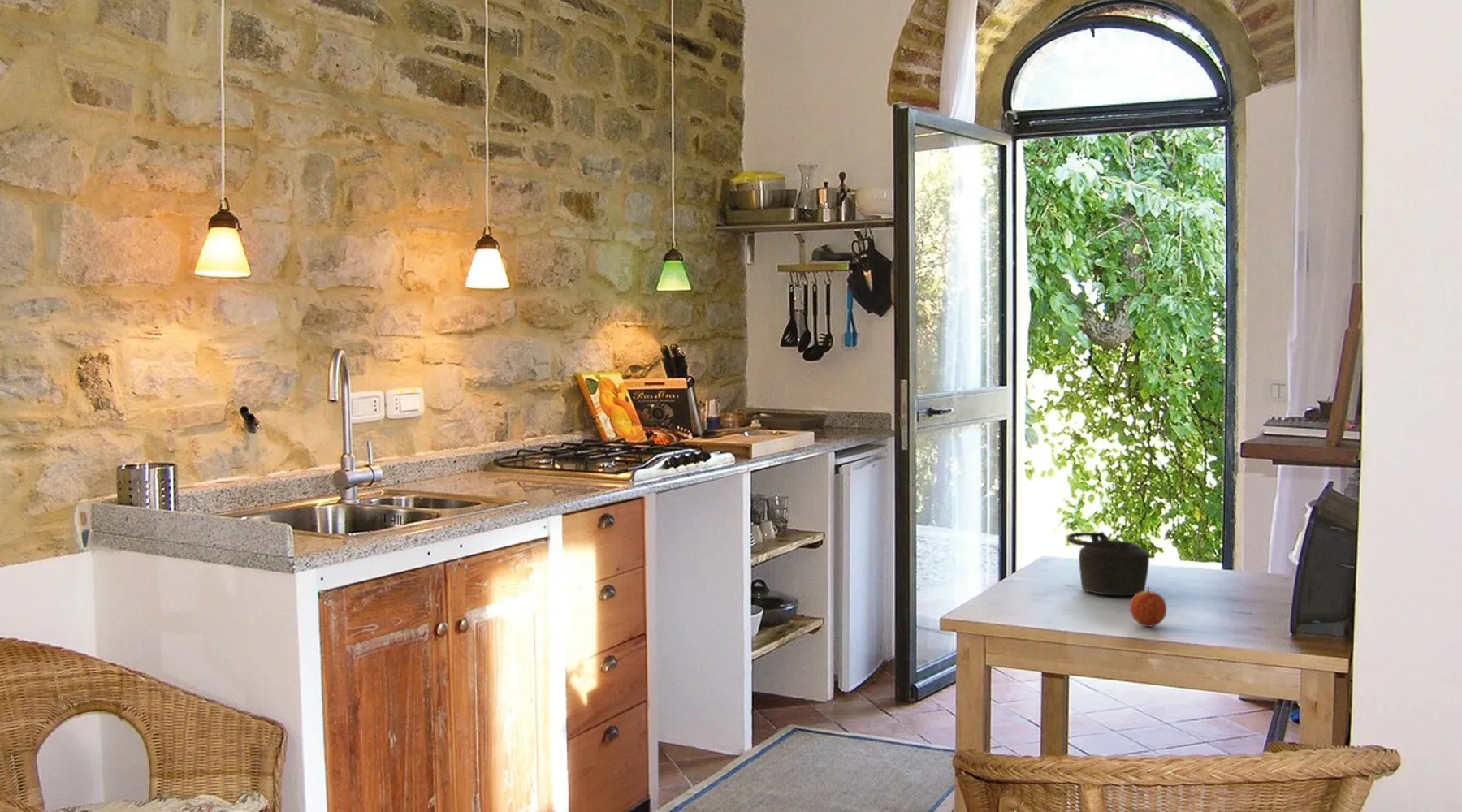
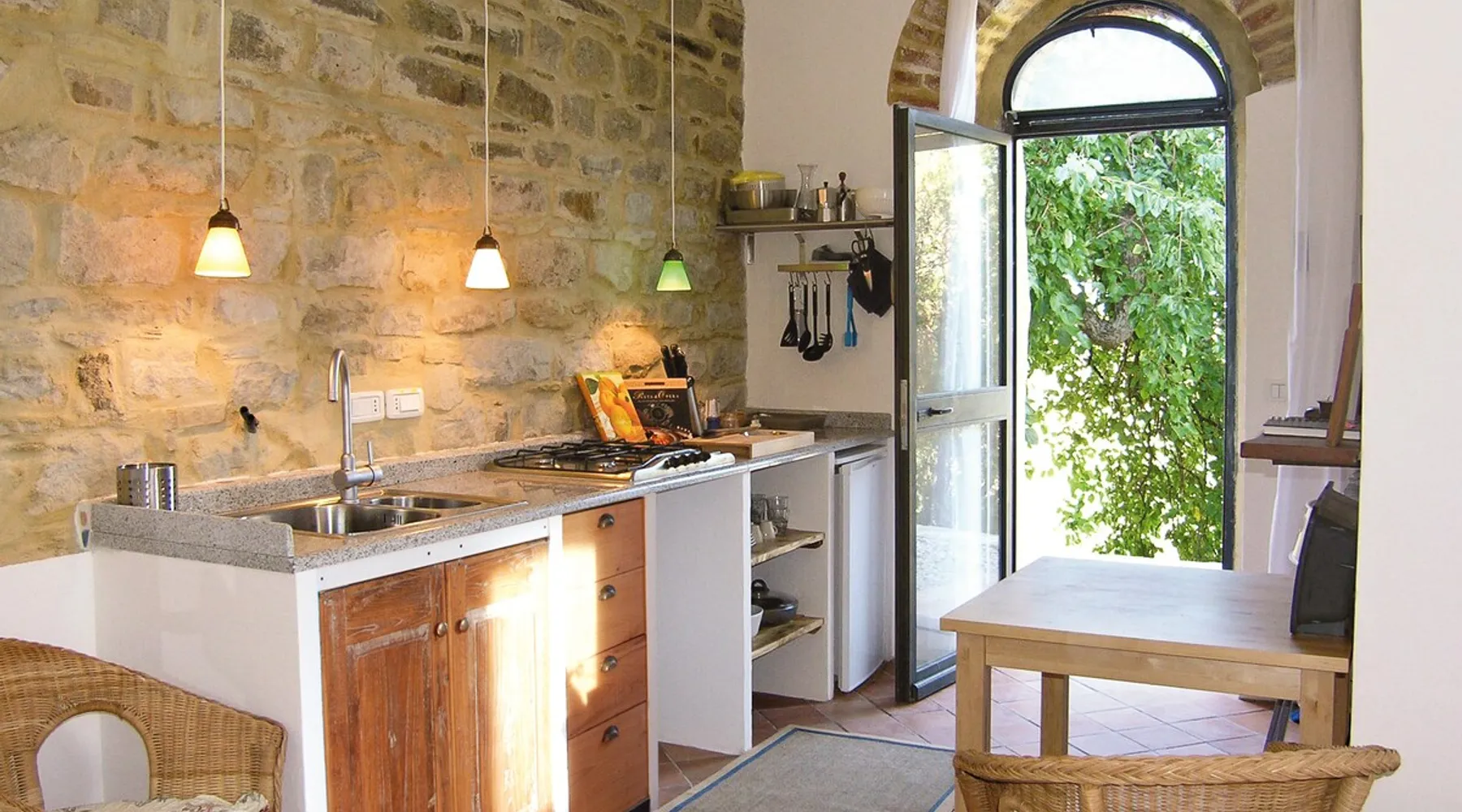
- teapot [1066,531,1150,596]
- fruit [1129,585,1167,628]
